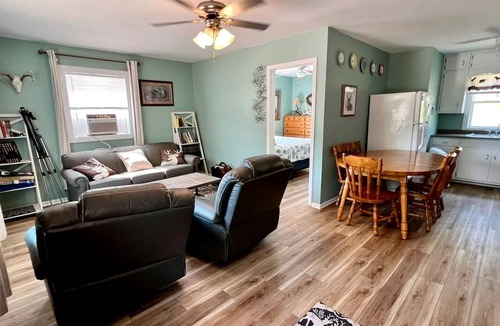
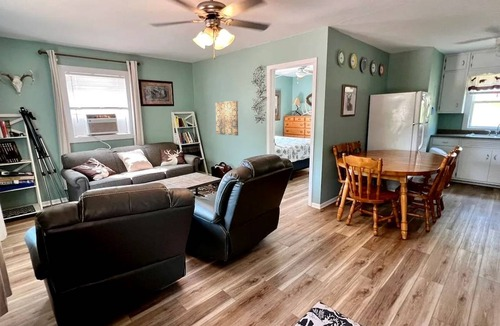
+ wall art [215,100,239,137]
